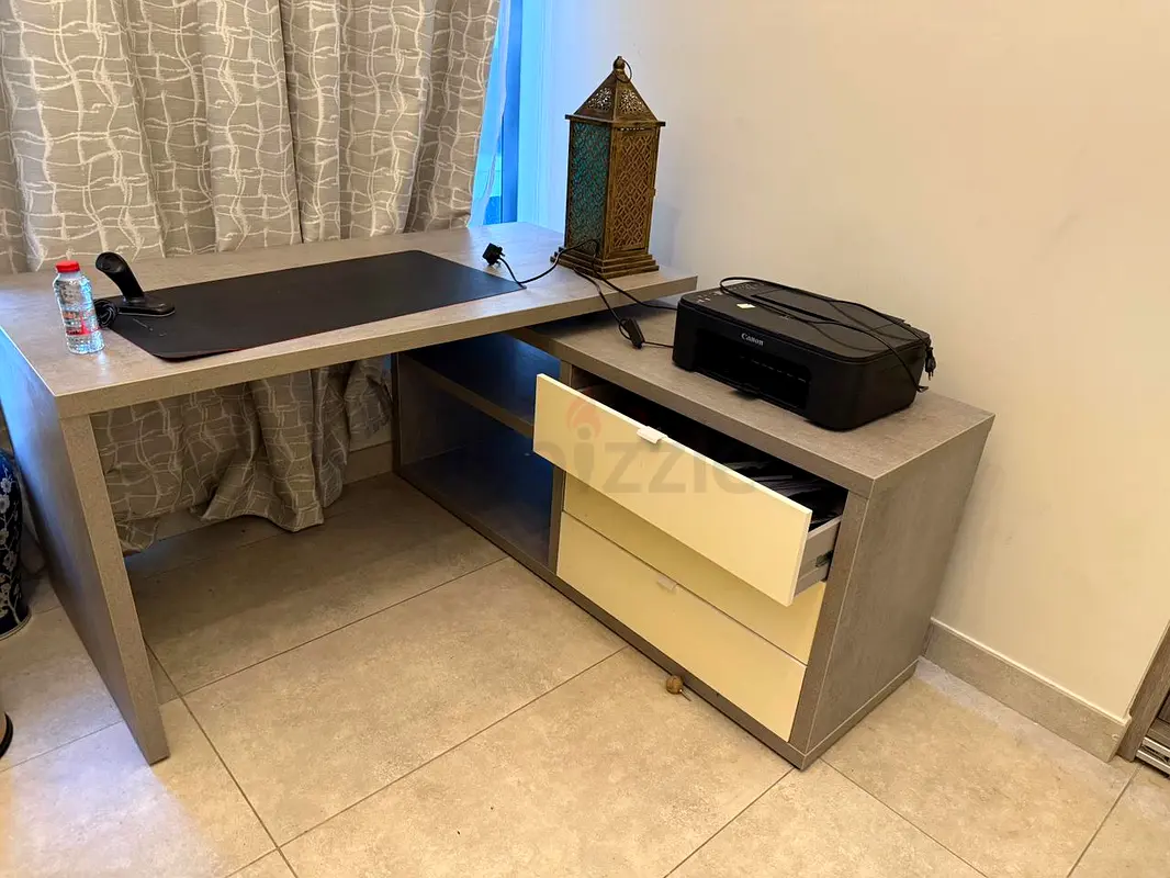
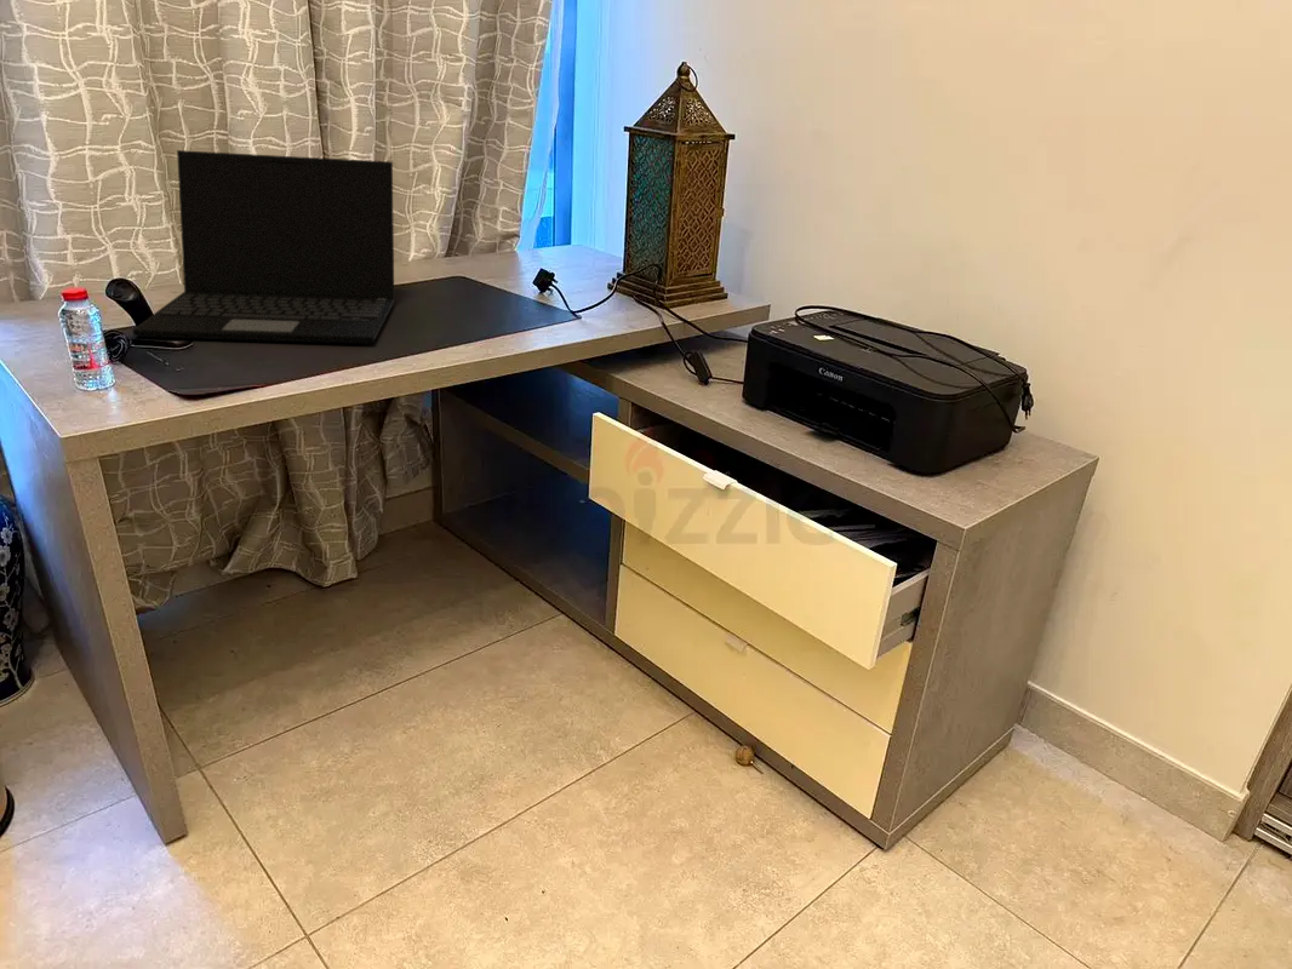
+ laptop [131,149,395,345]
